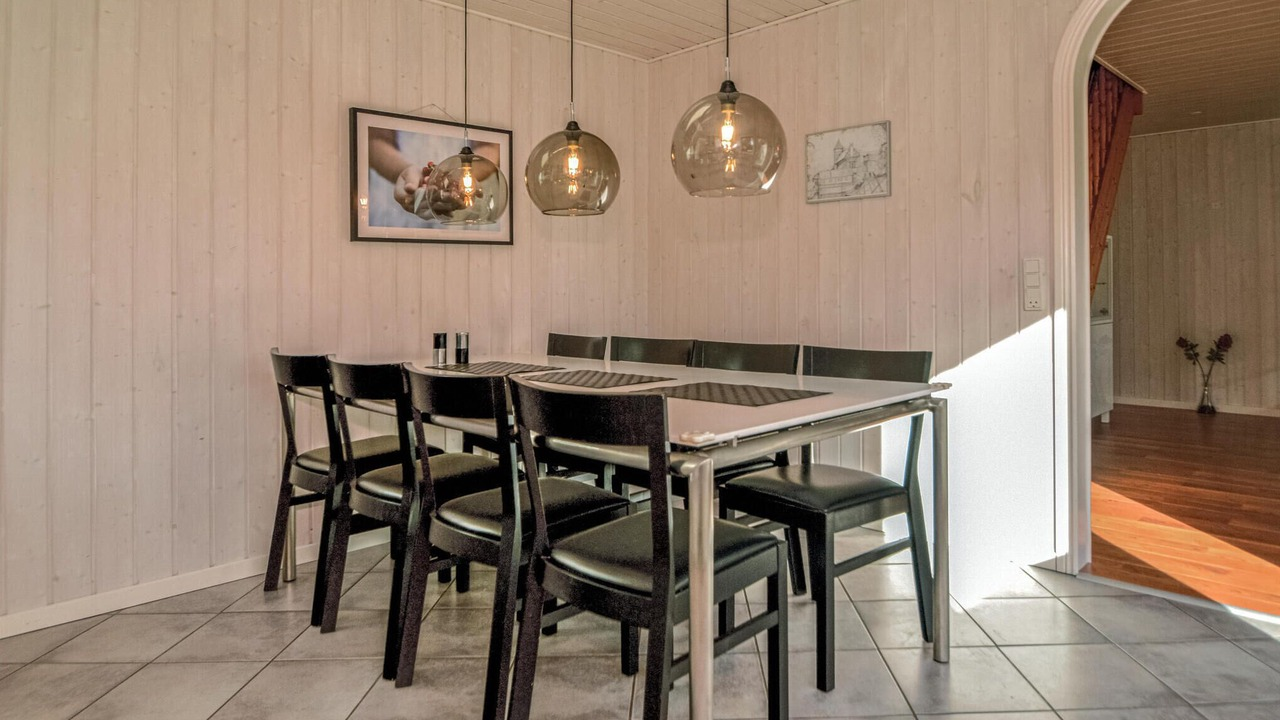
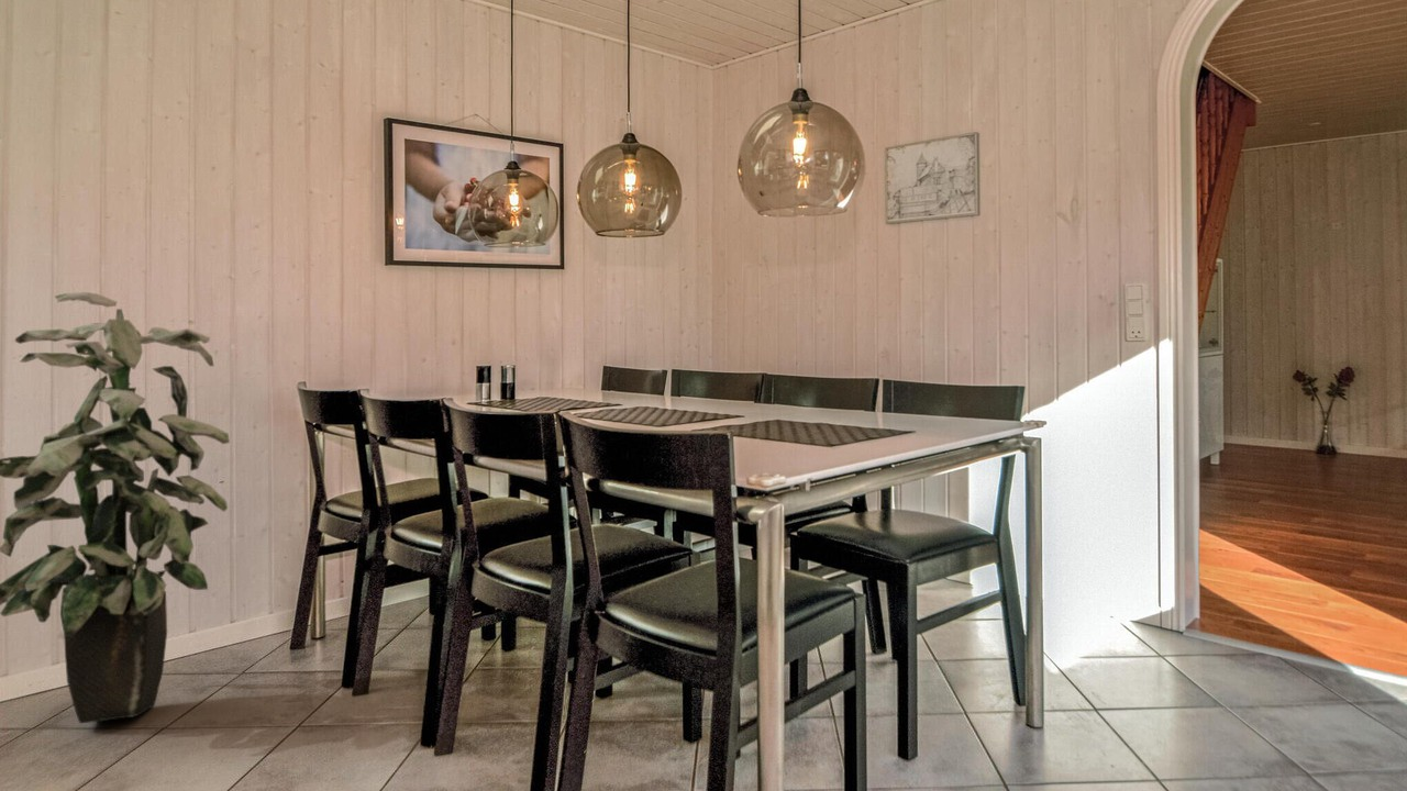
+ indoor plant [0,291,231,724]
